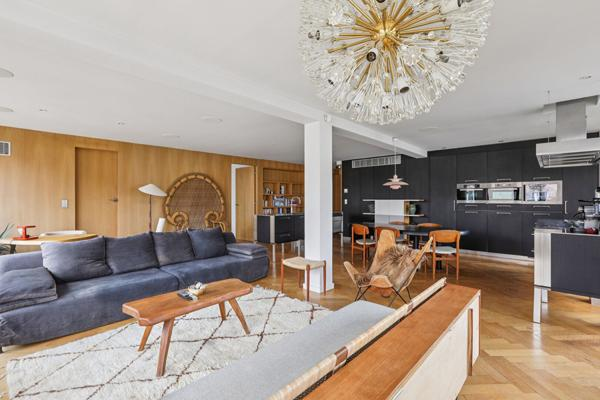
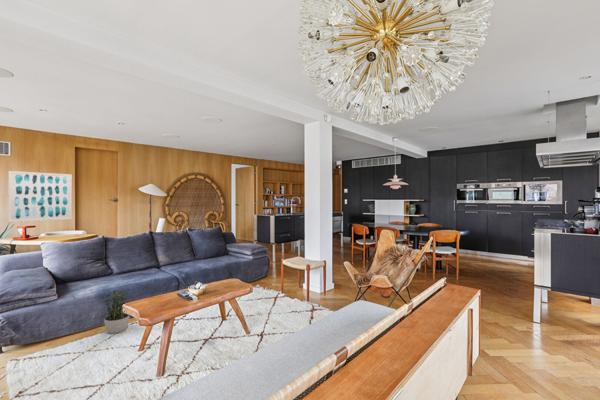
+ wall art [8,170,73,223]
+ potted plant [100,289,130,335]
